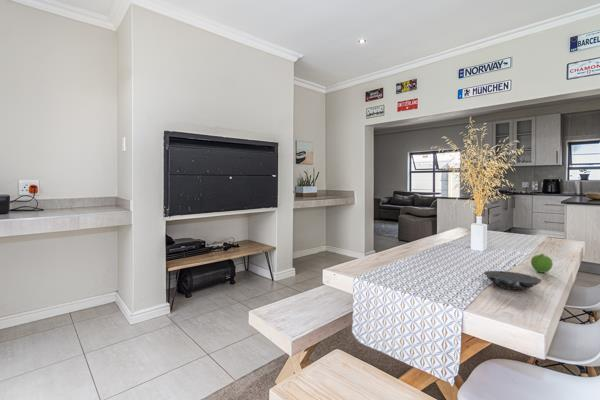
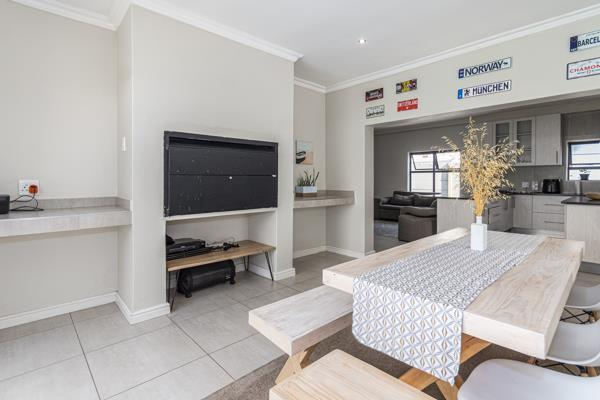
- bowl [483,270,543,291]
- fruit [530,253,554,274]
